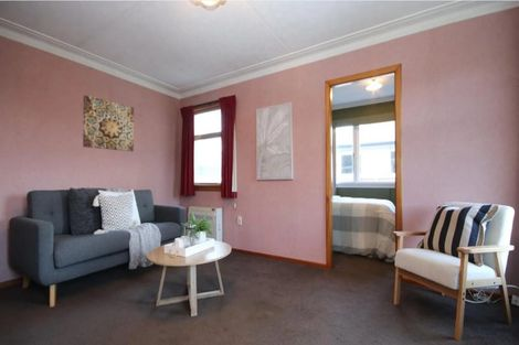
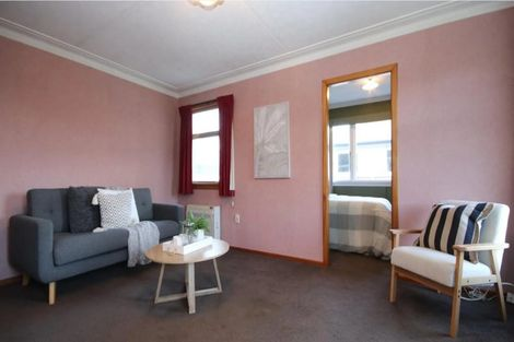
- wall art [82,95,135,152]
